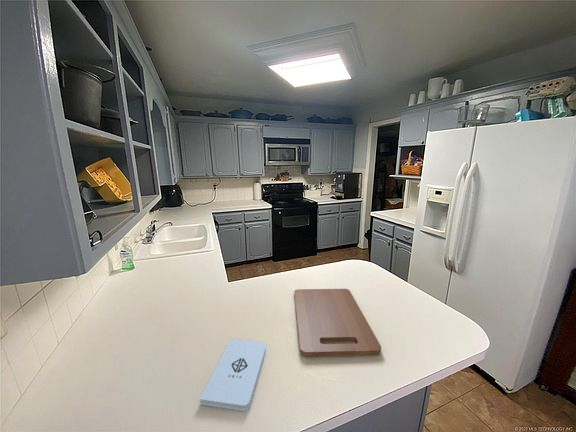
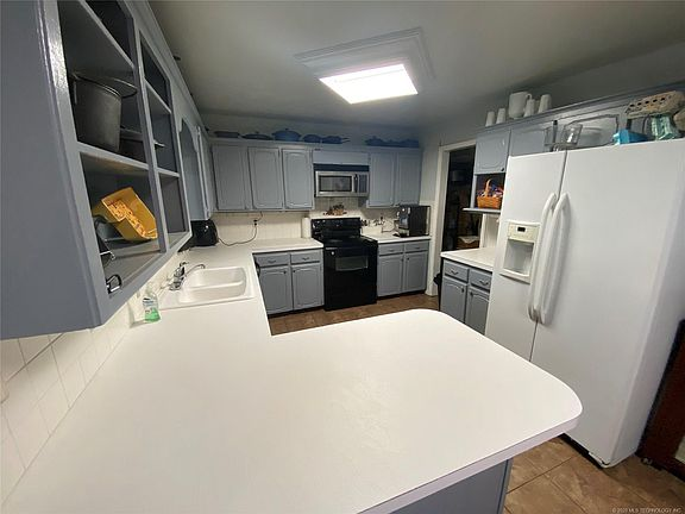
- notepad [199,338,267,412]
- cutting board [293,288,382,357]
